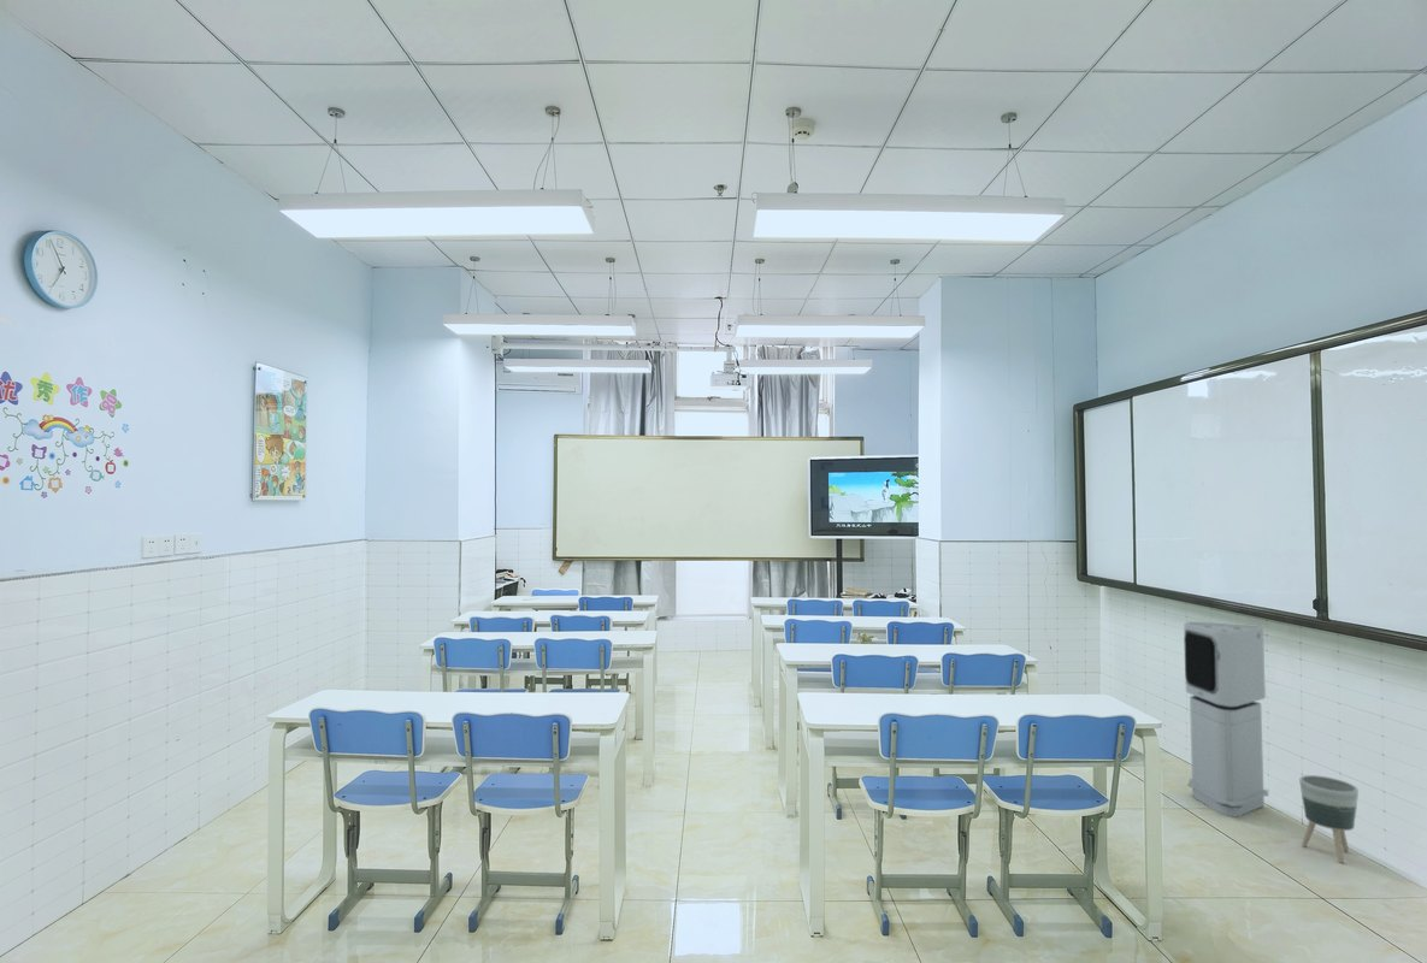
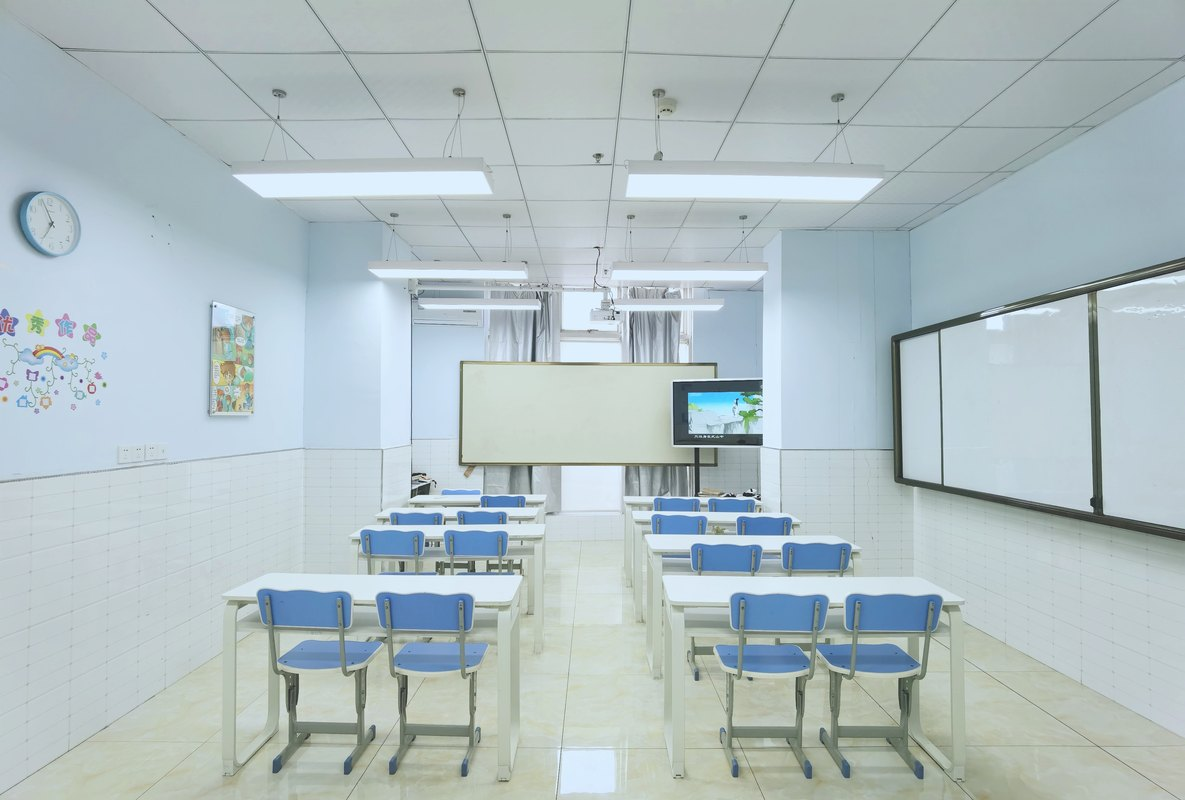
- air purifier [1183,621,1269,819]
- planter [1298,774,1360,864]
